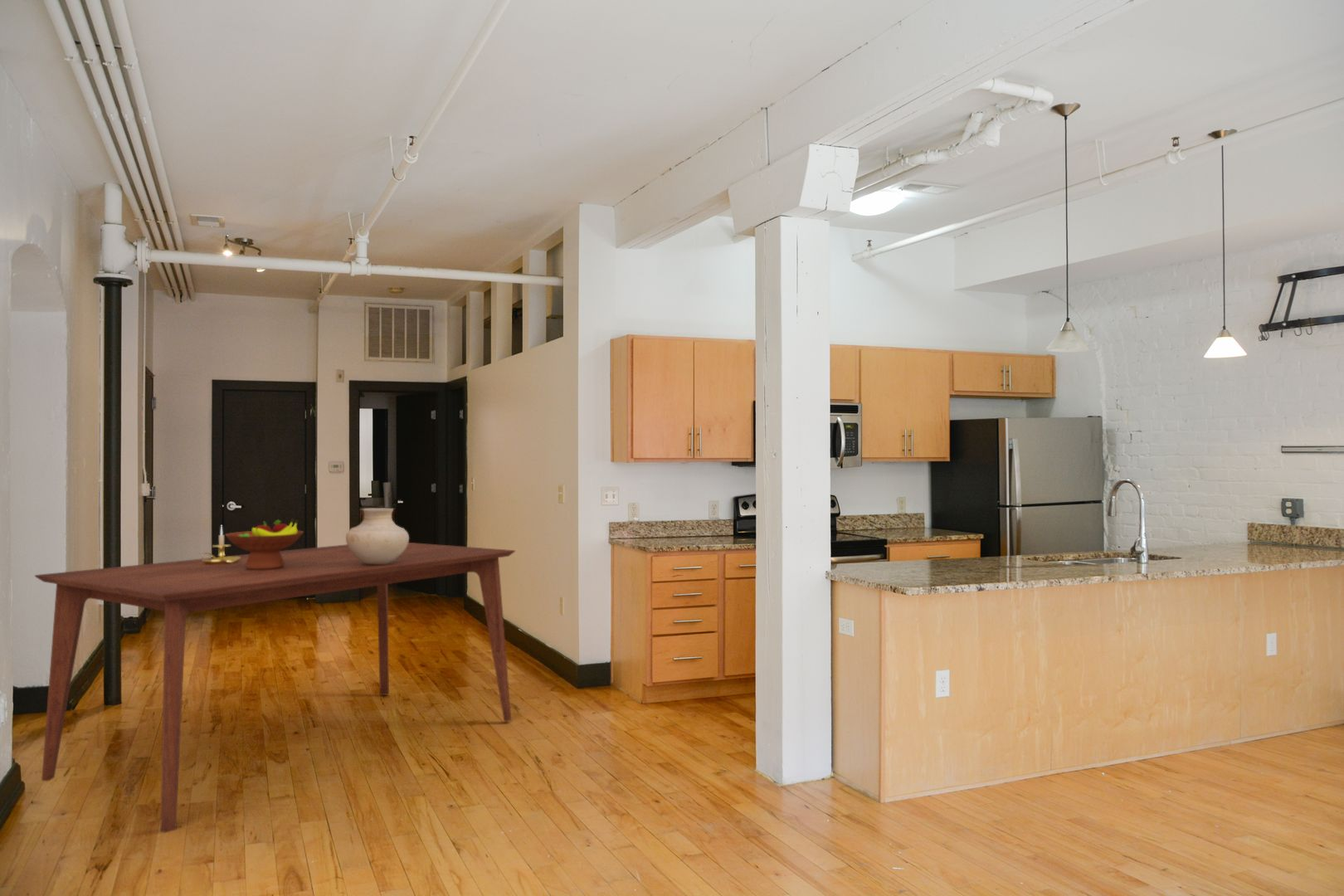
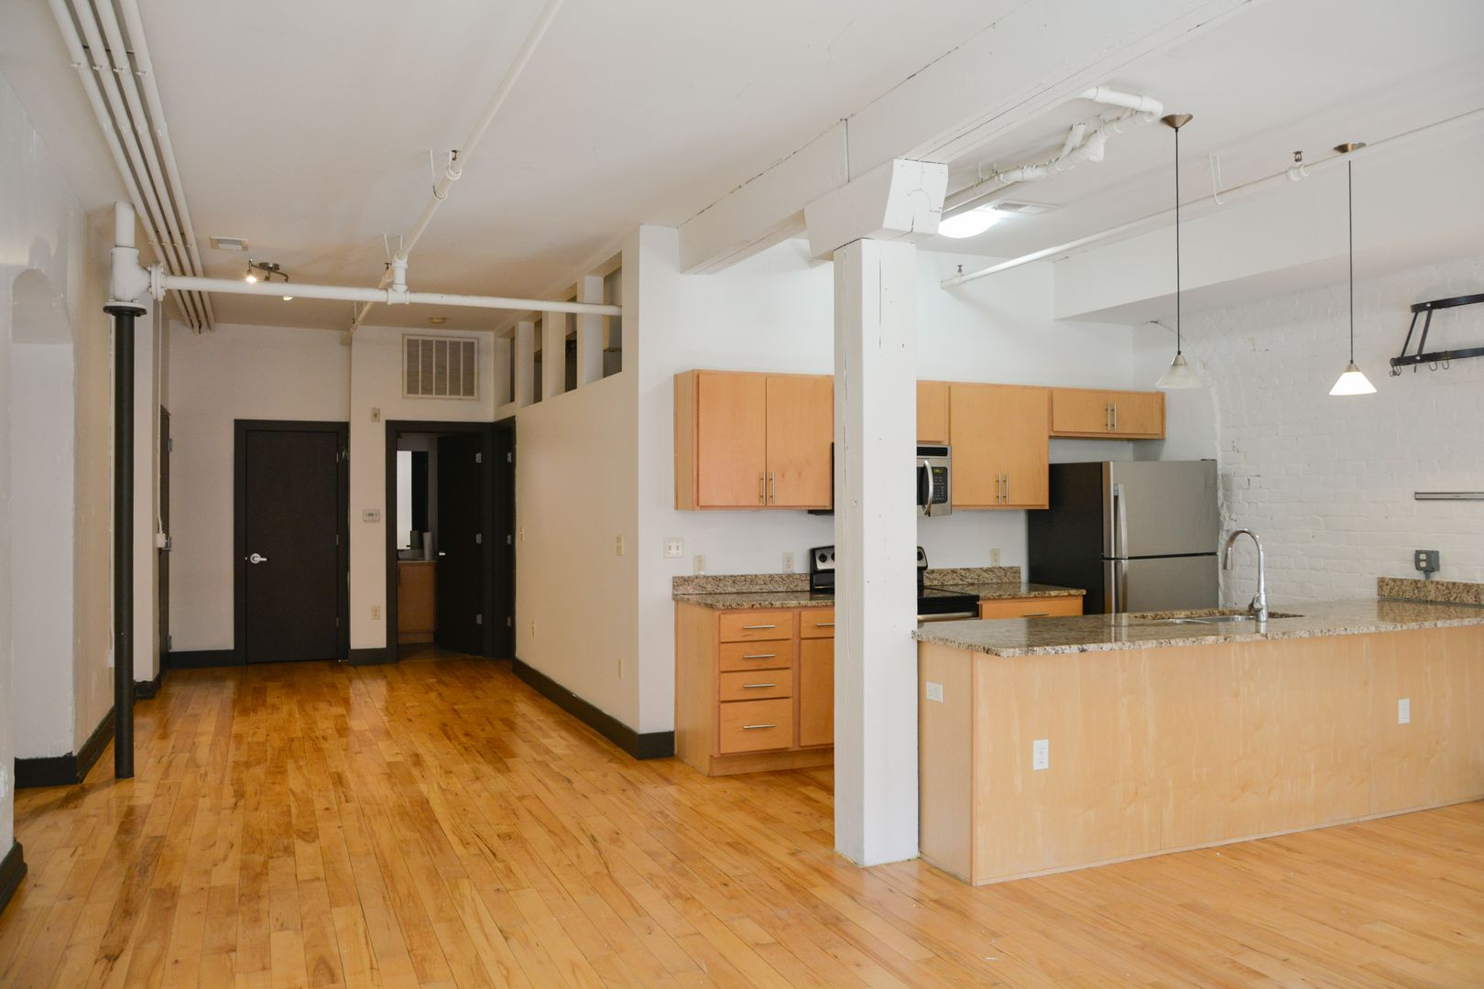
- fruit bowl [224,518,304,570]
- vase [345,508,410,565]
- dining table [34,542,516,834]
- candle holder [199,525,241,564]
